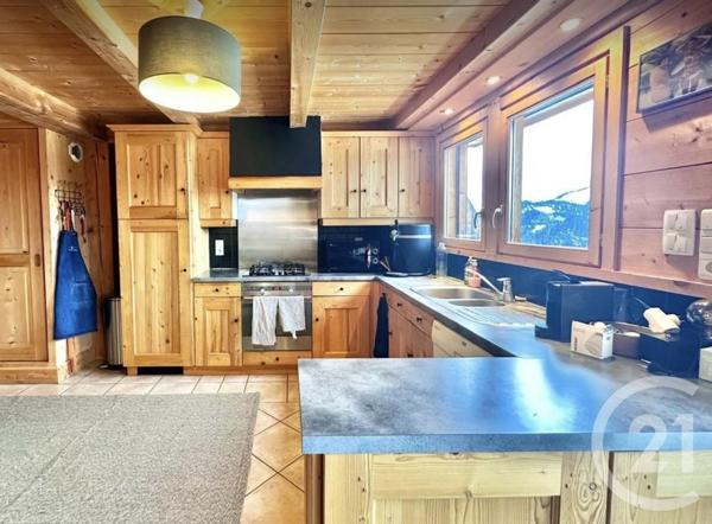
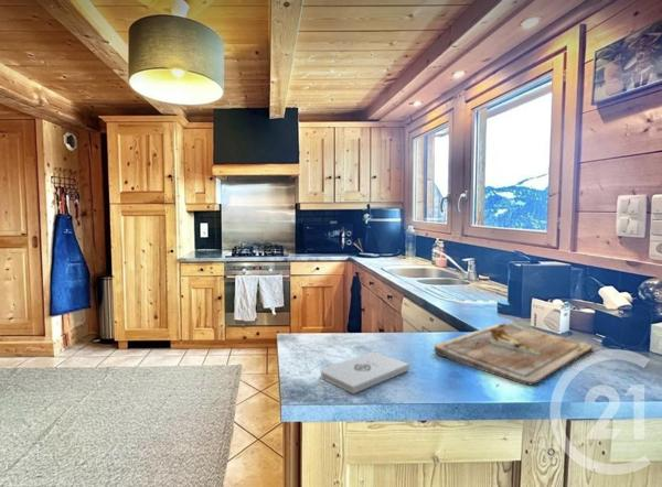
+ notepad [319,351,410,394]
+ cutting board [433,322,594,386]
